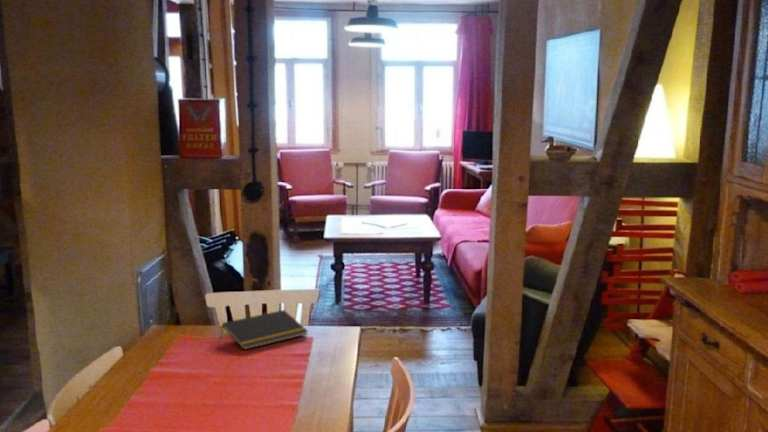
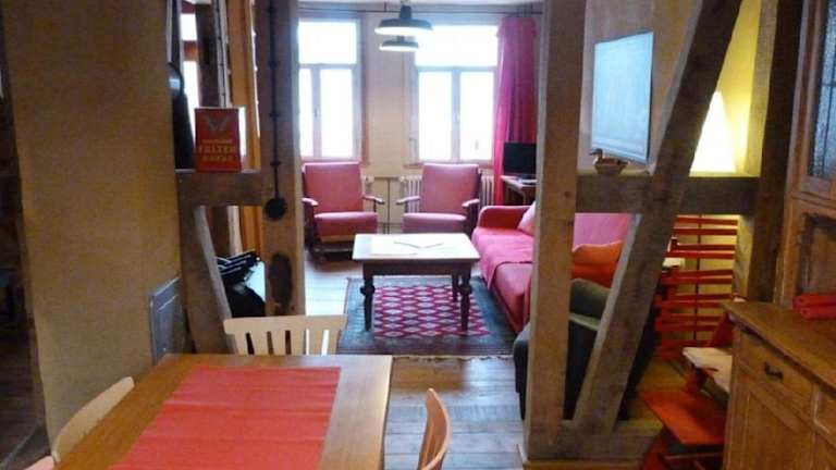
- notepad [220,309,309,351]
